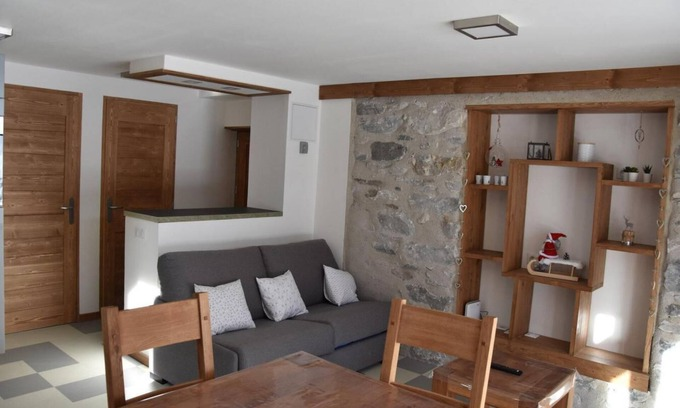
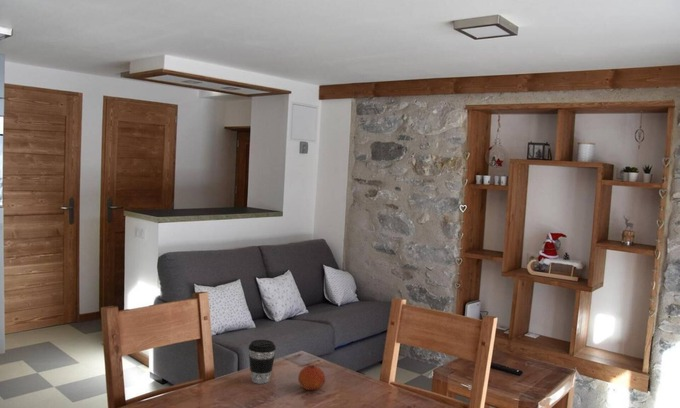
+ fruit [297,364,326,391]
+ coffee cup [248,339,277,385]
